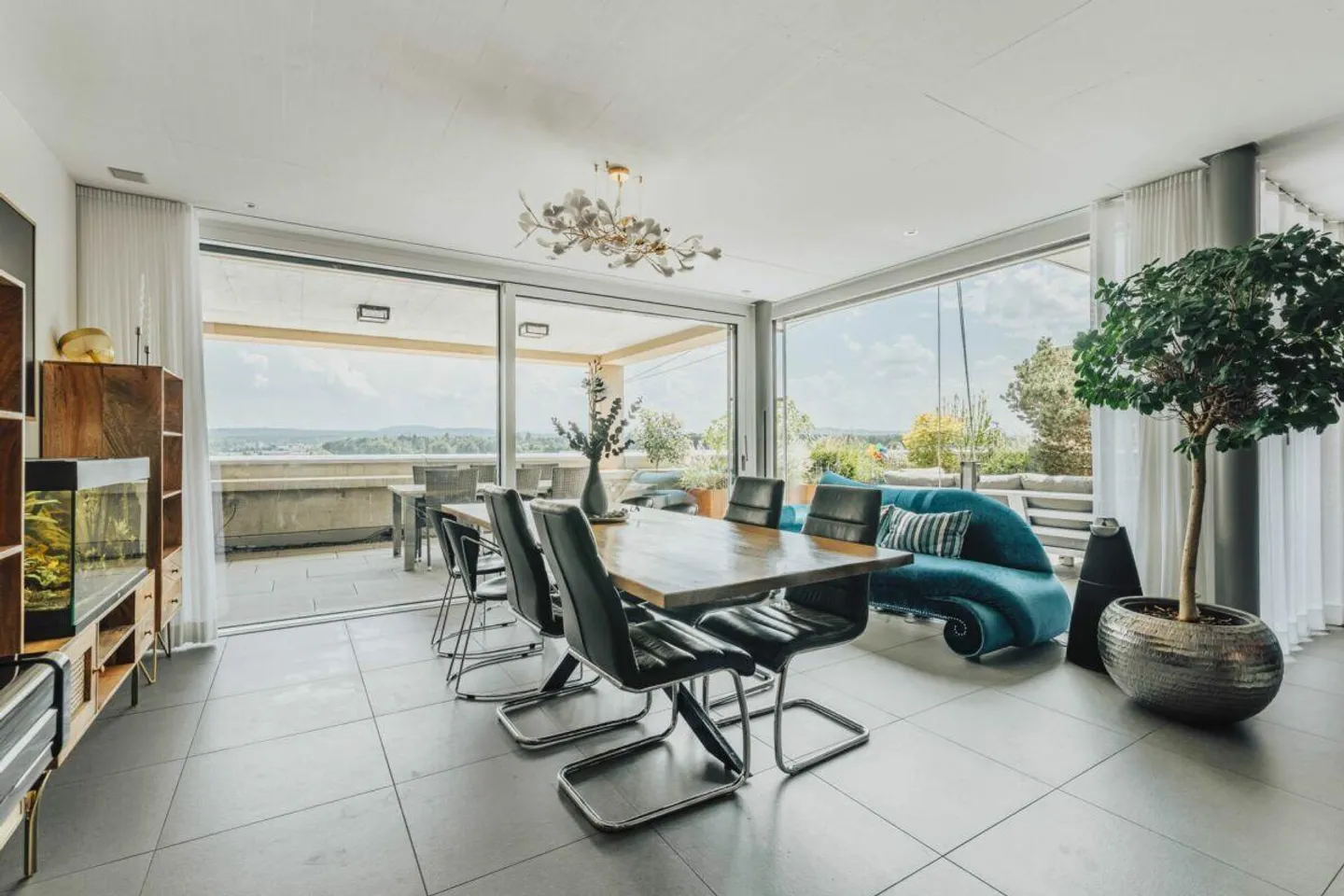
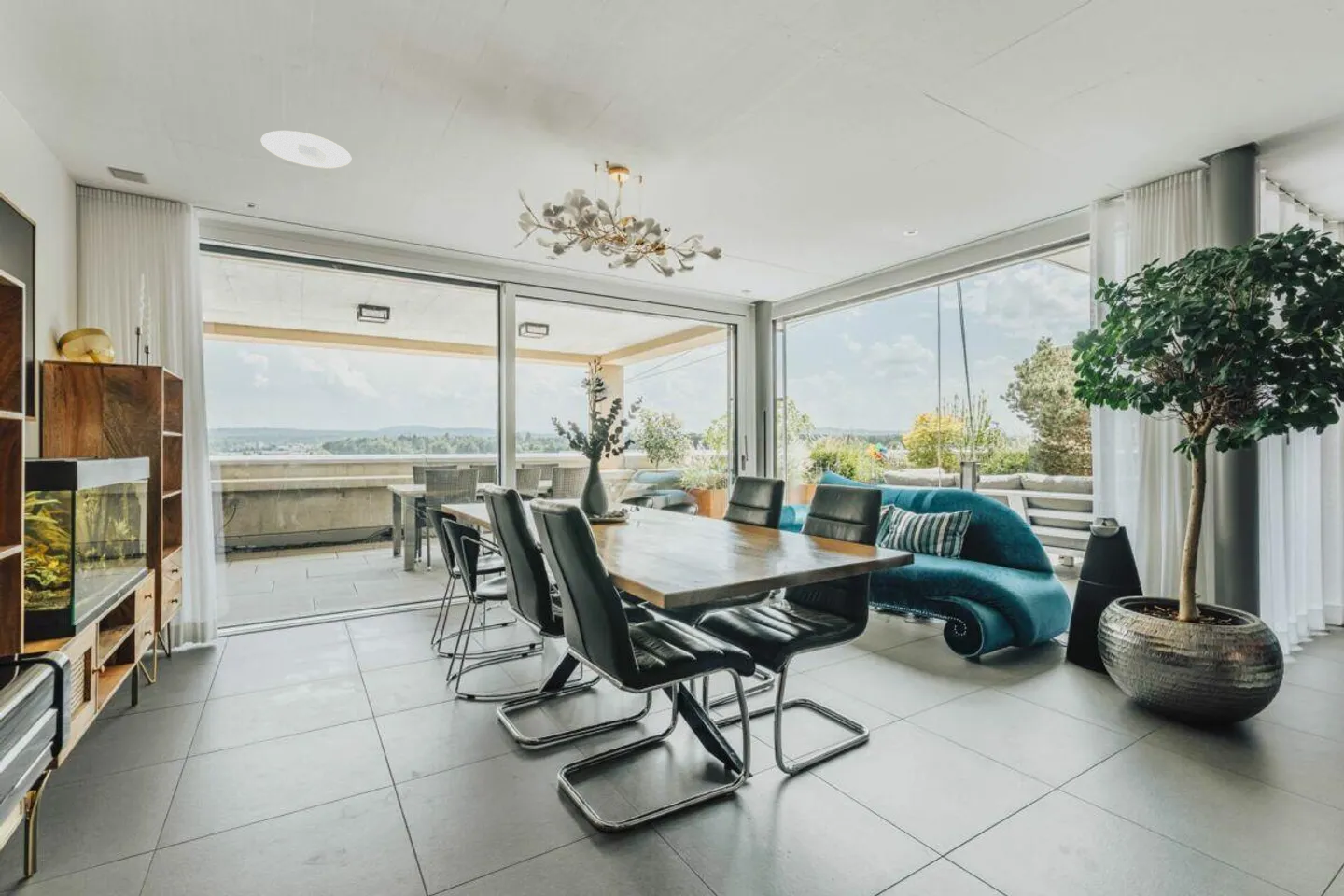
+ recessed light [260,130,352,169]
